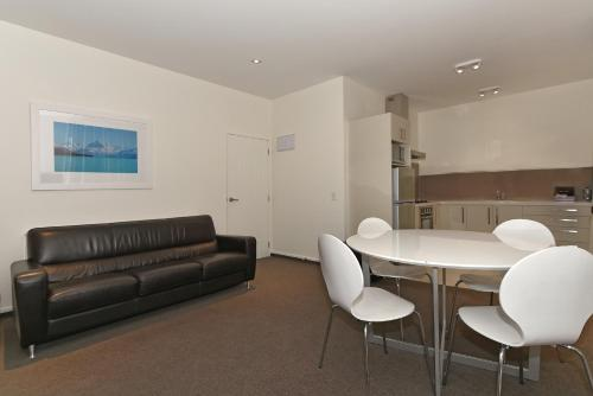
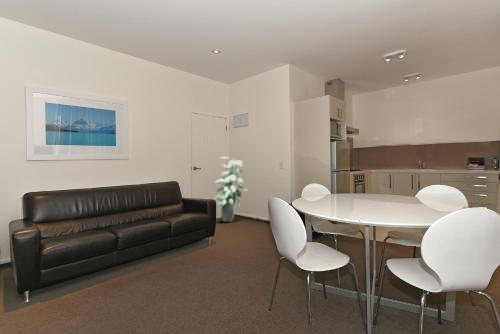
+ indoor plant [213,156,249,223]
